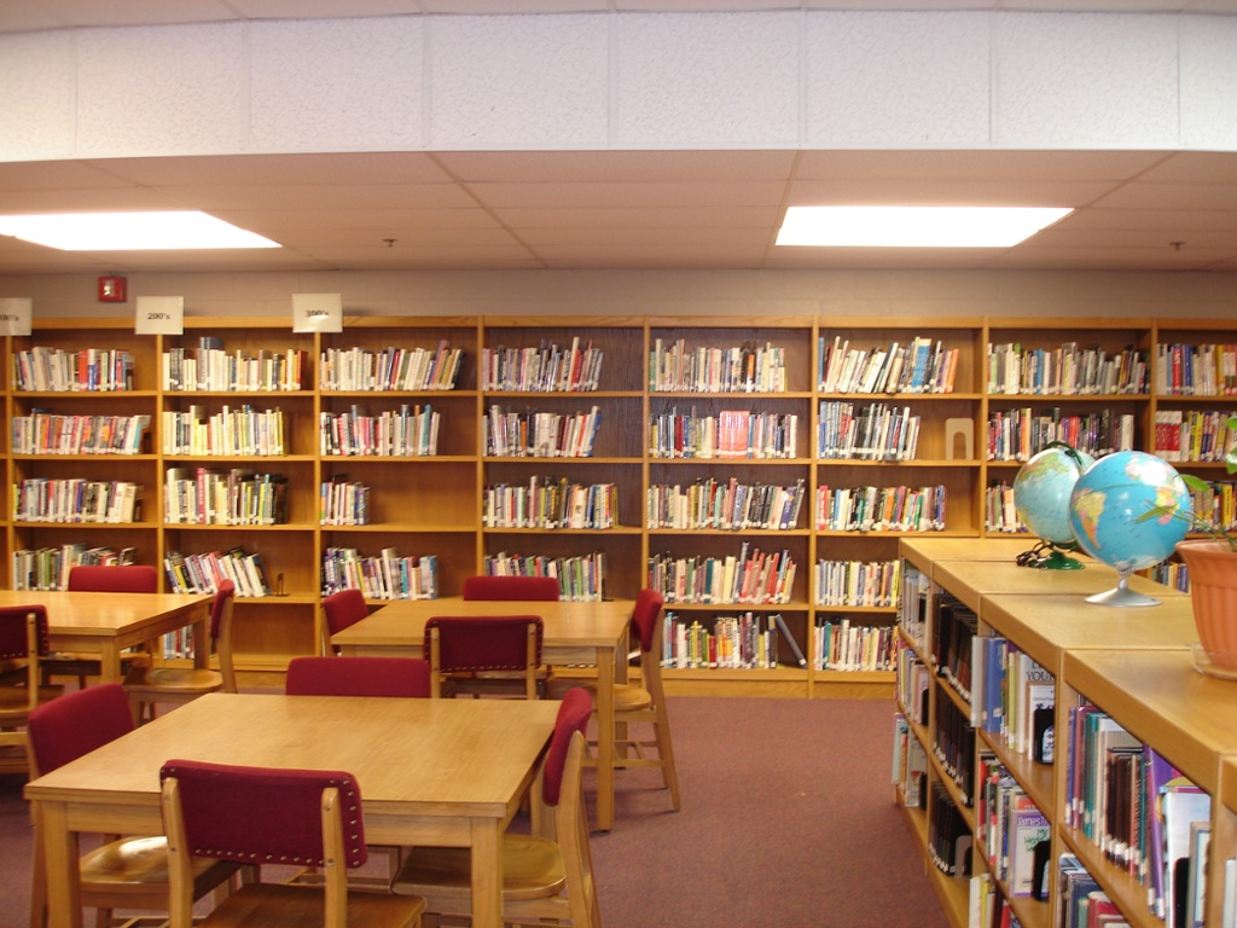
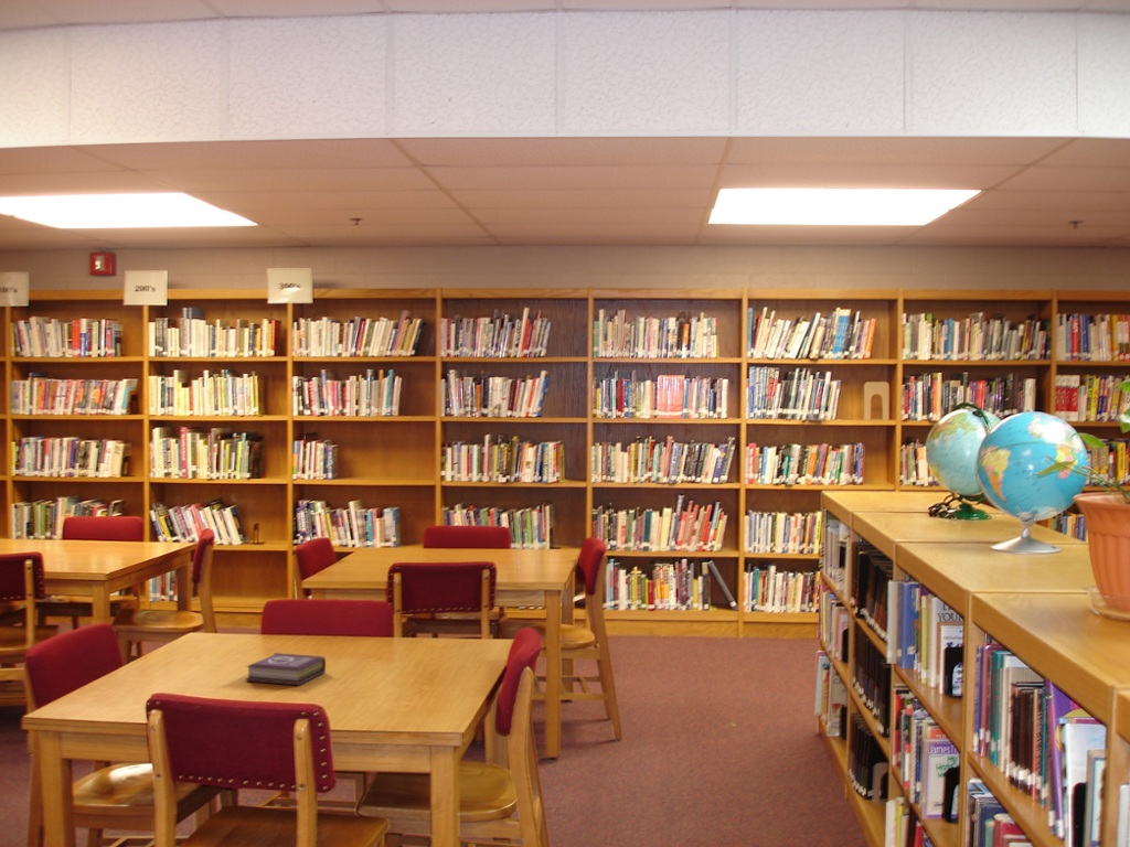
+ book [245,652,327,686]
